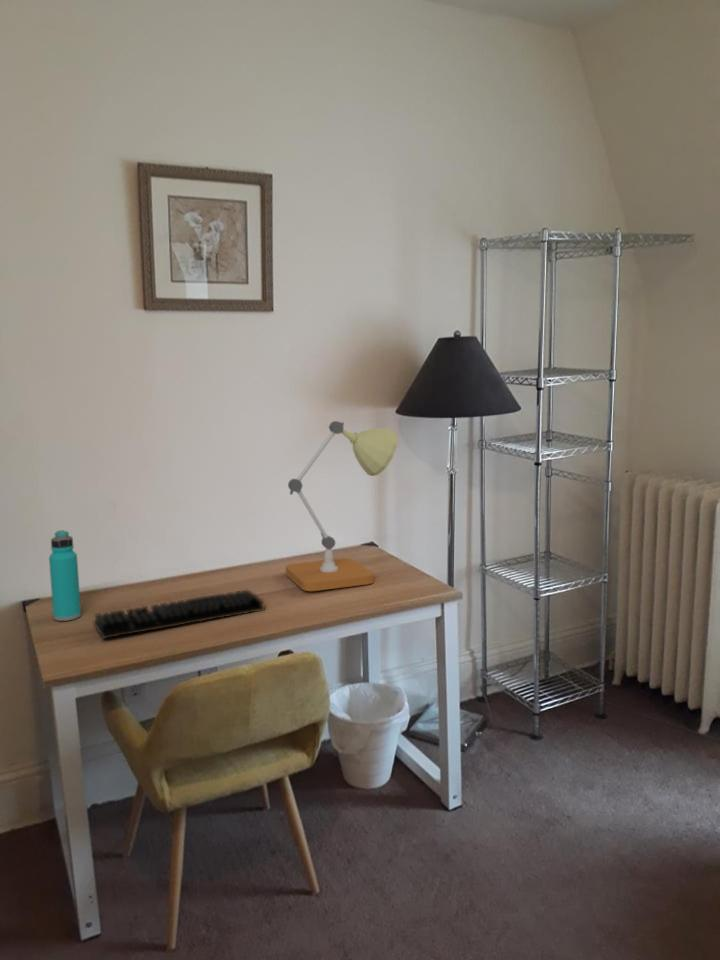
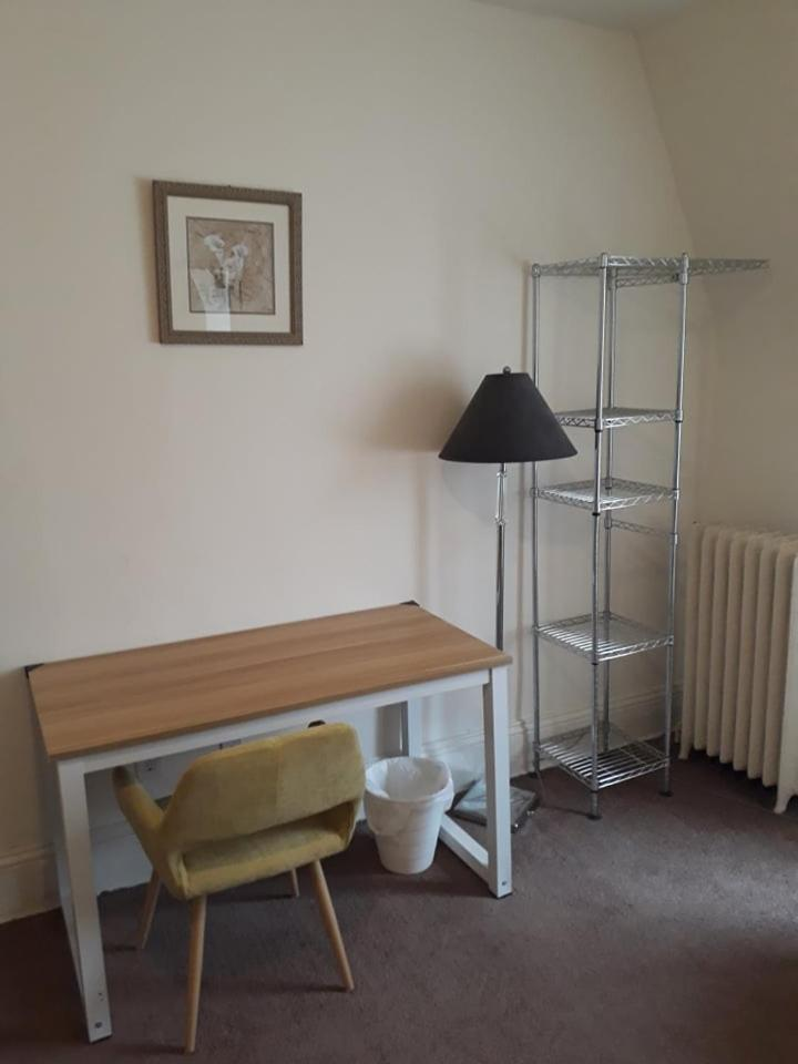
- keyboard [92,589,266,640]
- water bottle [48,529,82,622]
- desk lamp [285,420,399,592]
